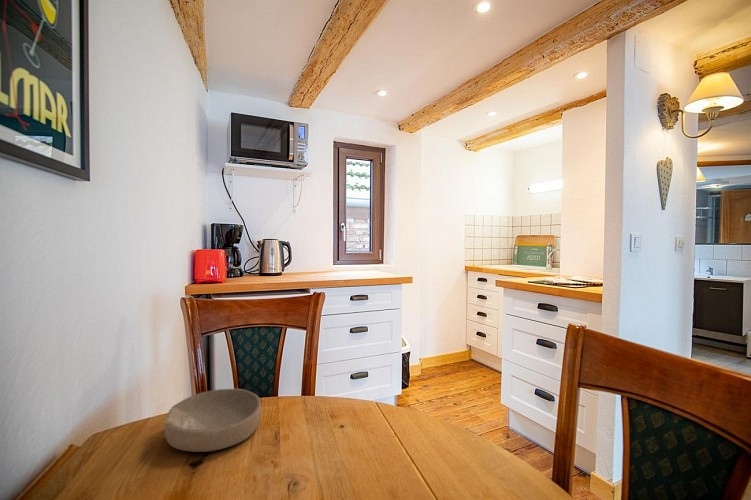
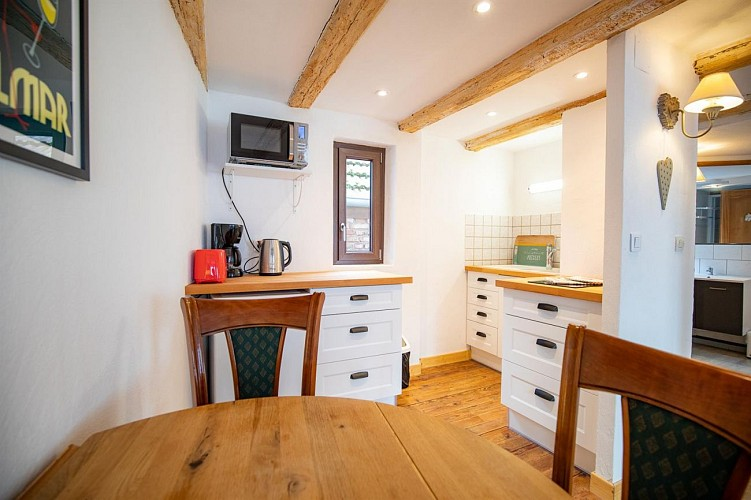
- bowl [163,388,262,453]
